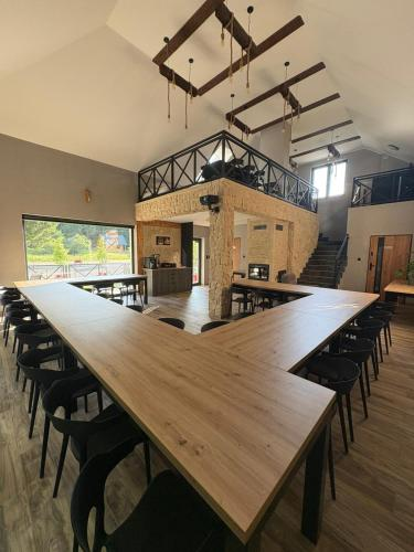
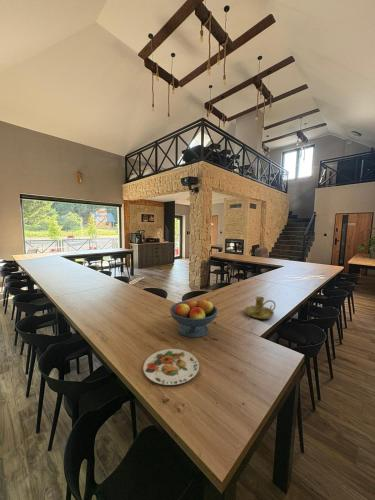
+ candle holder [244,295,277,320]
+ fruit bowl [169,298,219,339]
+ plate [142,348,200,386]
